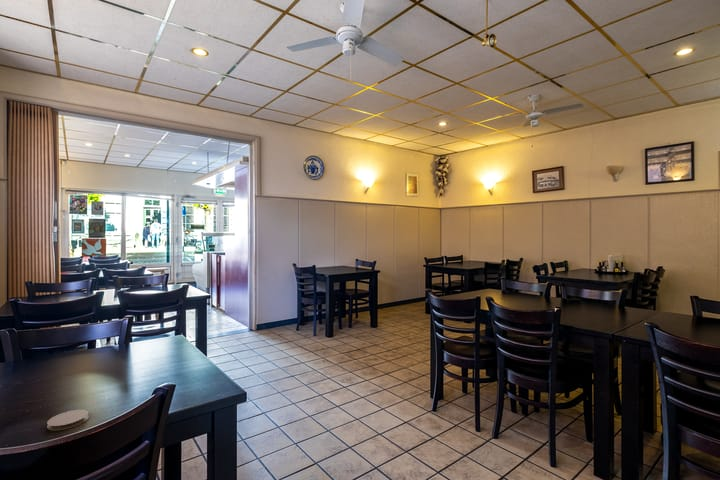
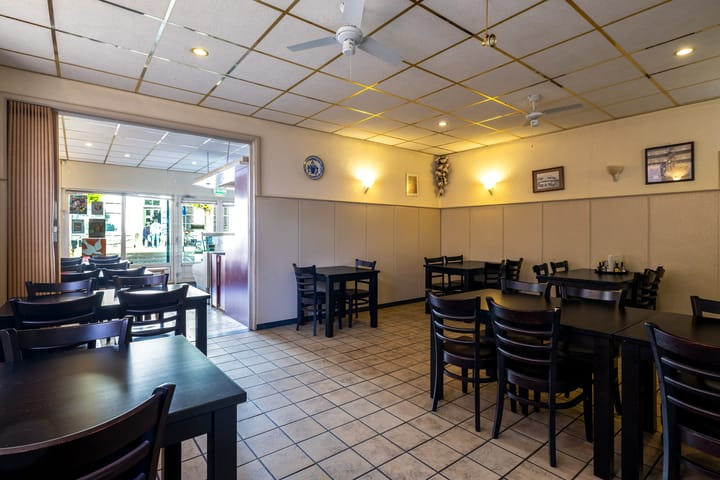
- coaster [46,409,90,431]
